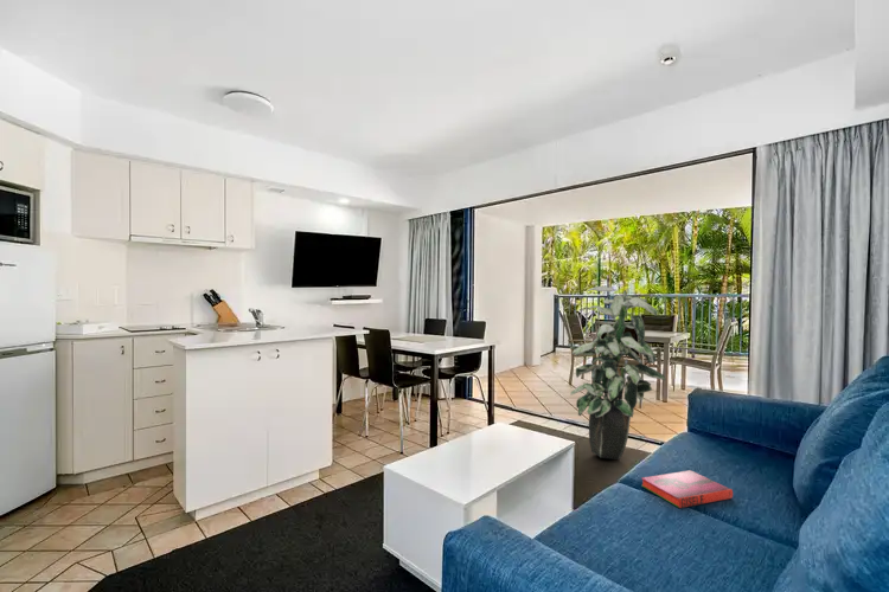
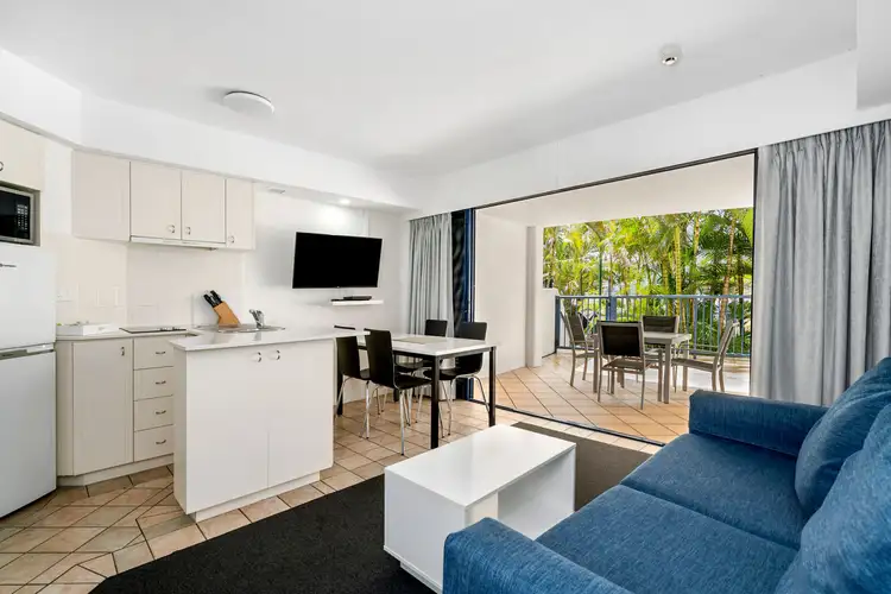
- indoor plant [569,285,667,461]
- hardback book [640,469,734,509]
